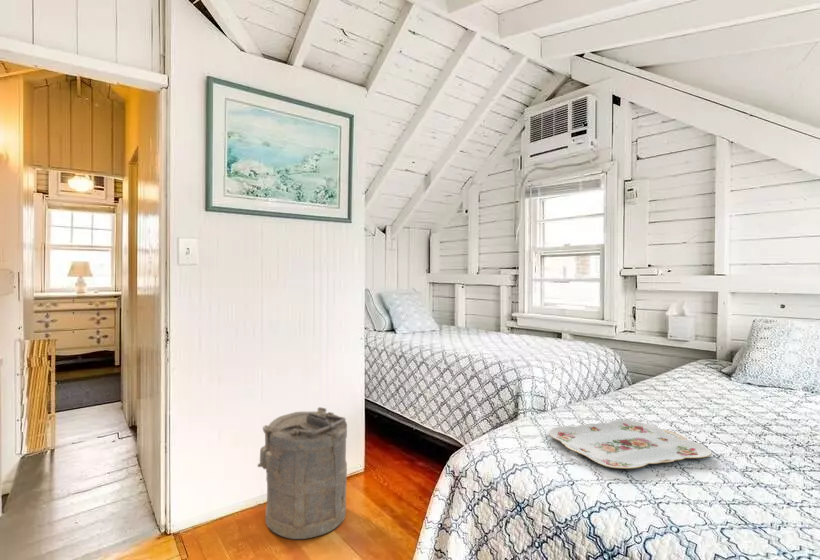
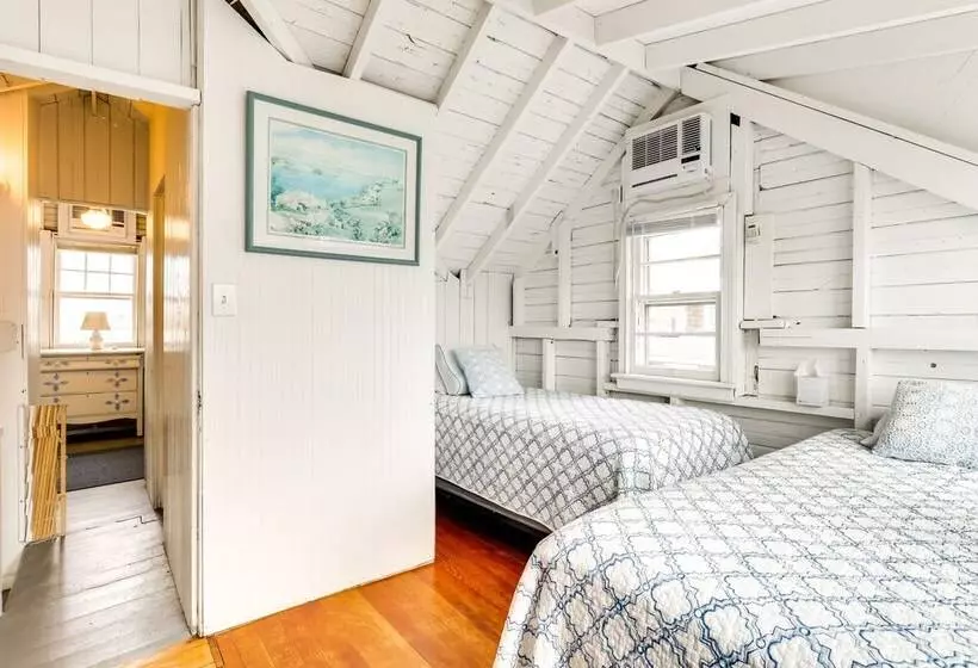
- serving tray [548,419,713,469]
- laundry hamper [257,406,348,540]
